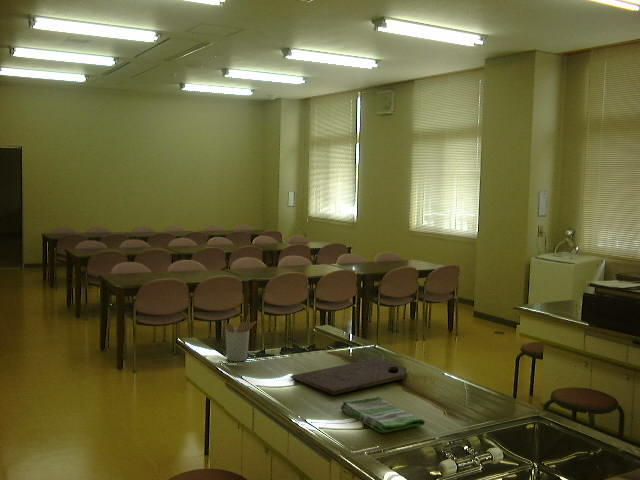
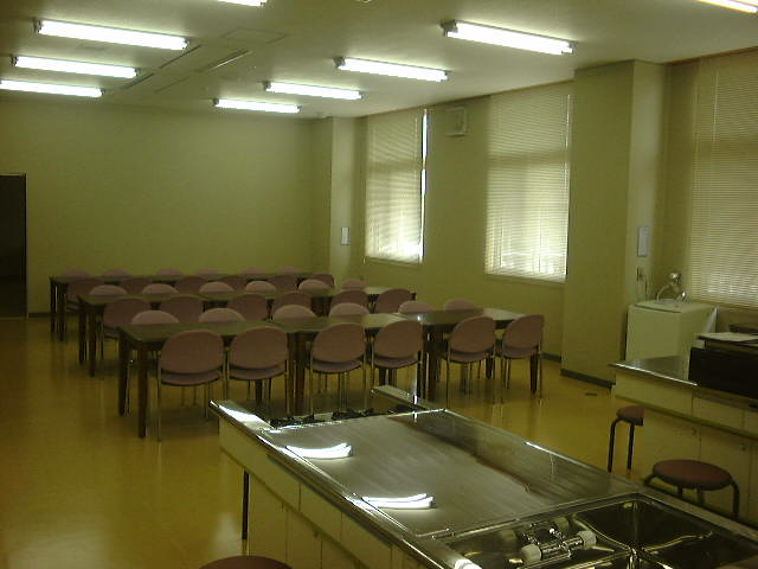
- cutting board [289,358,408,396]
- utensil holder [223,314,258,362]
- dish towel [339,396,426,434]
